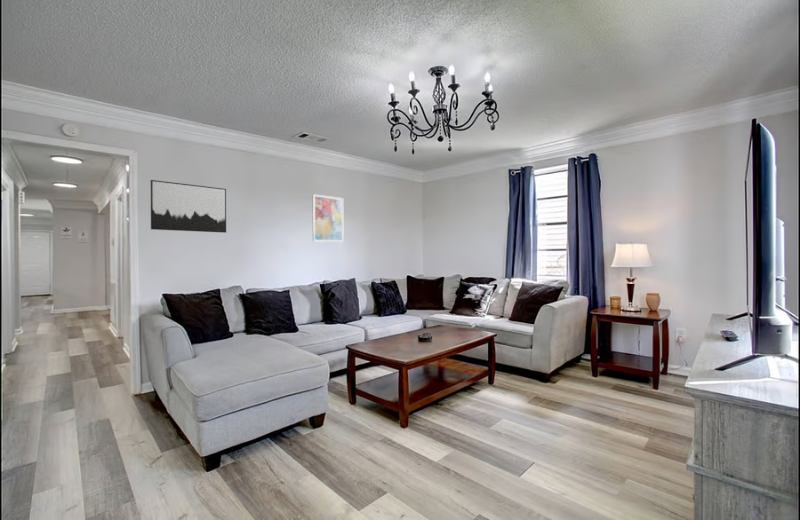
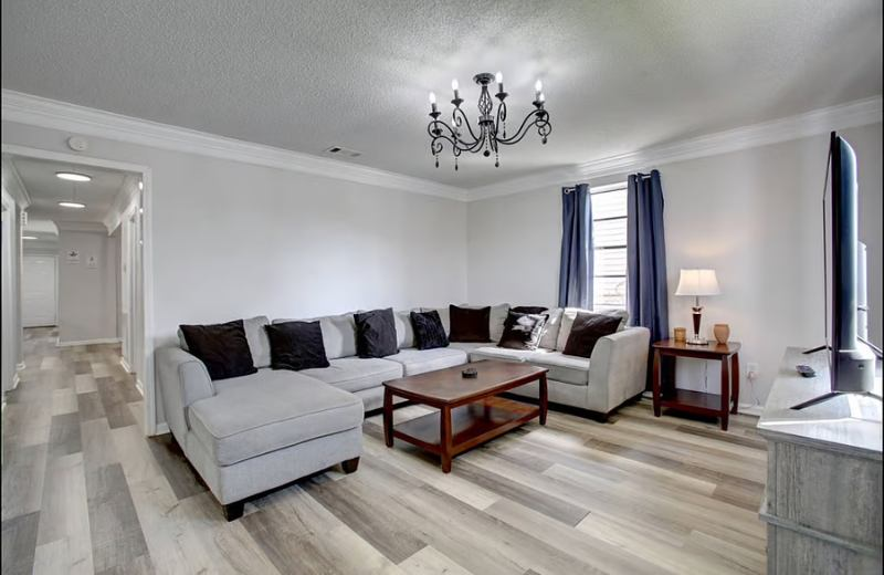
- wall art [312,193,345,243]
- wall art [149,179,227,234]
